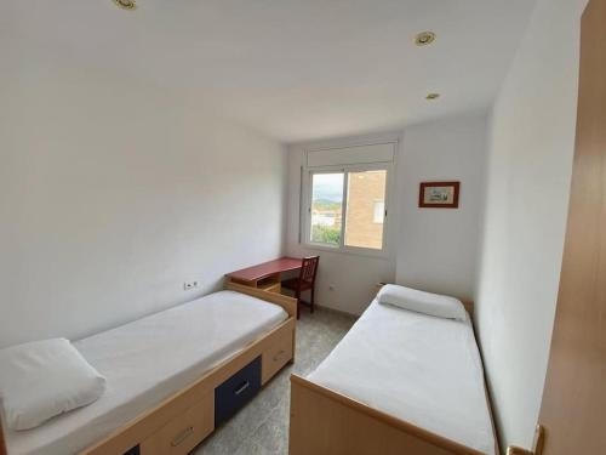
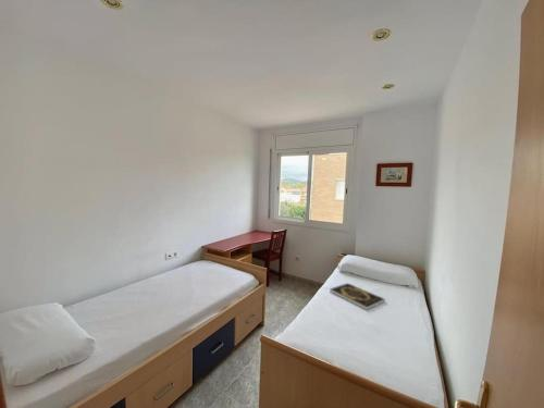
+ book [329,282,386,311]
